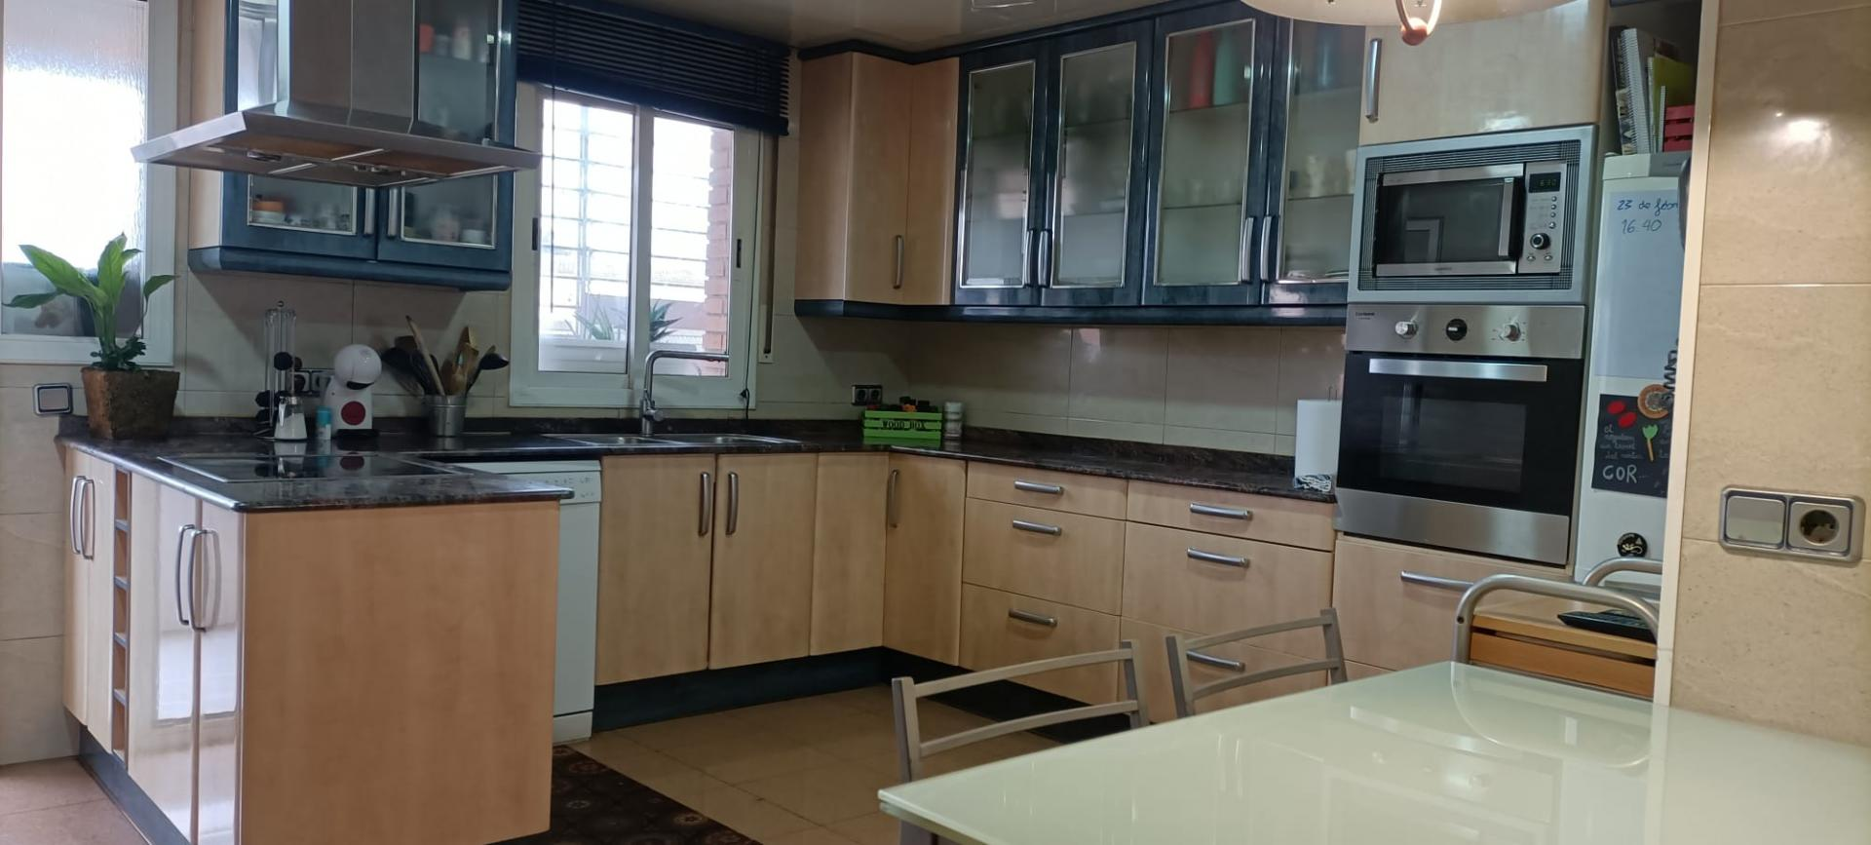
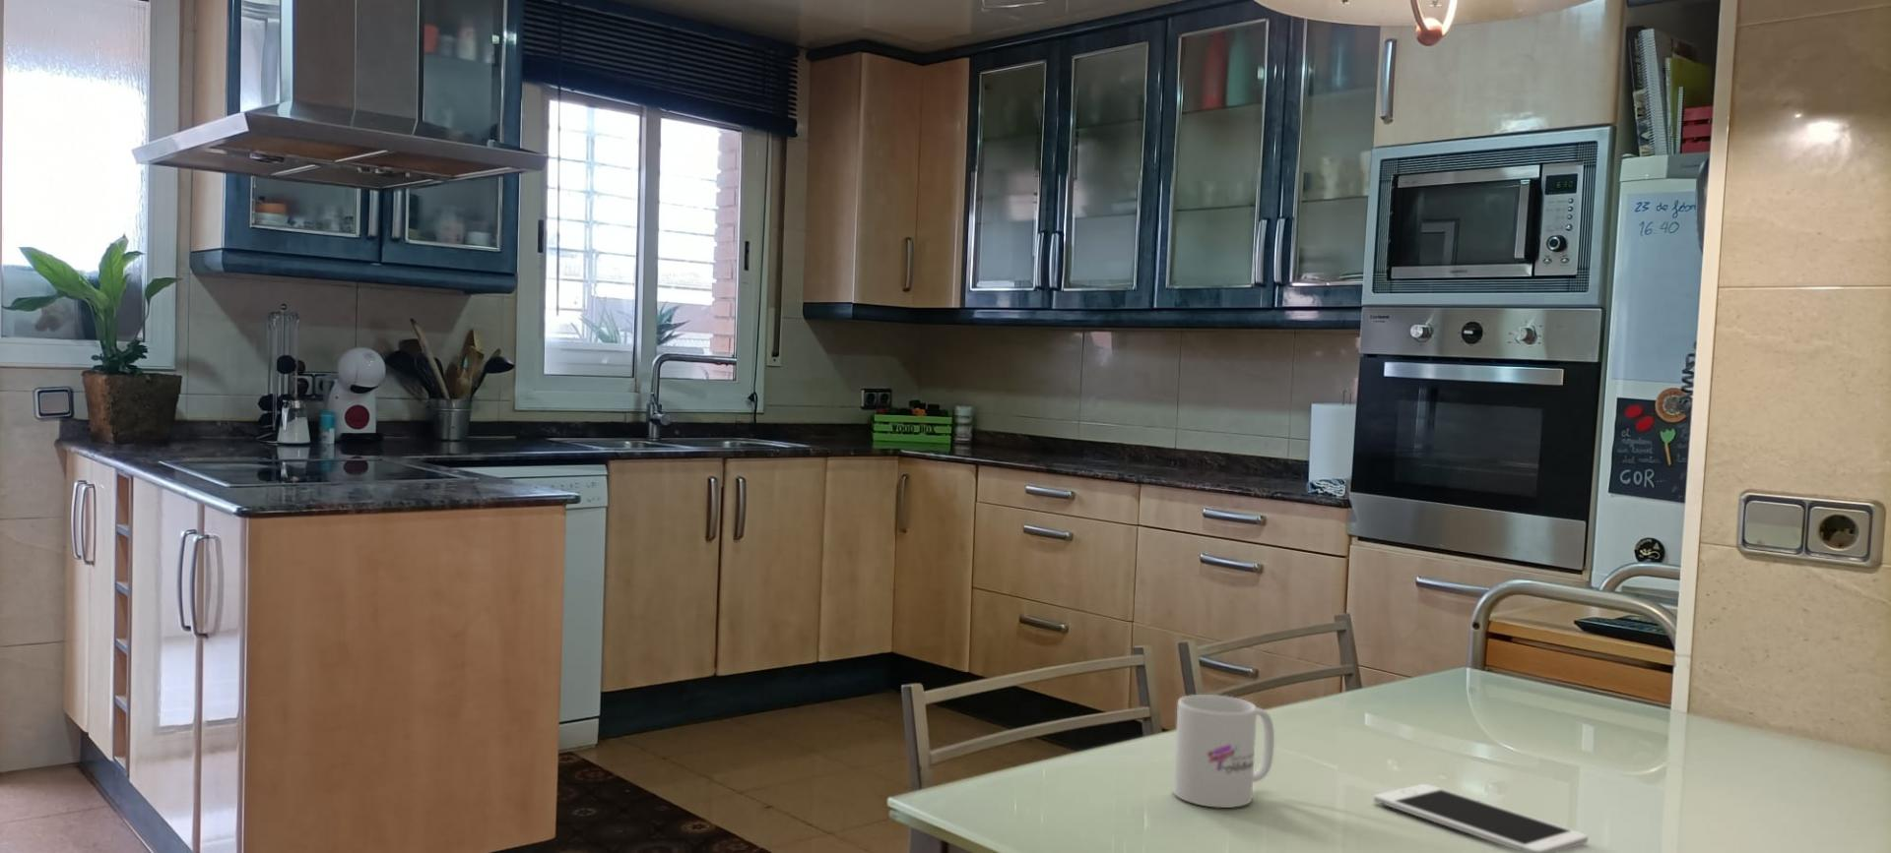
+ mug [1172,694,1276,808]
+ cell phone [1372,783,1588,853]
